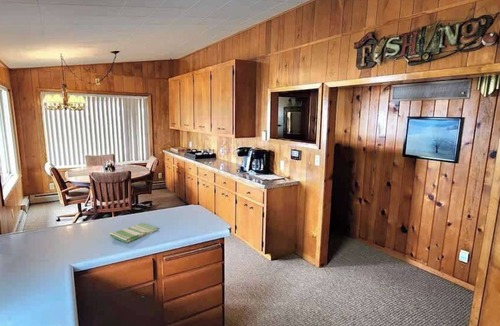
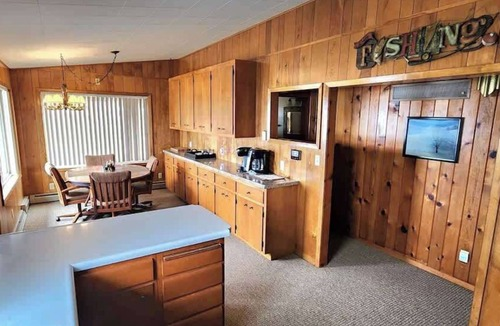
- dish towel [108,222,159,244]
